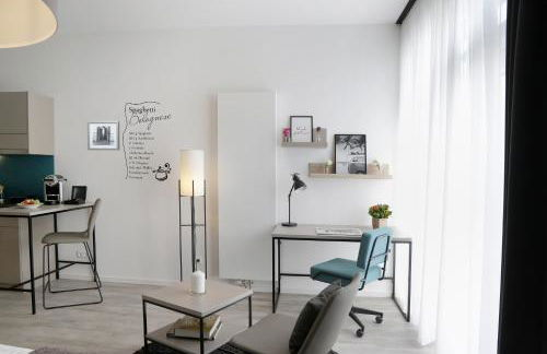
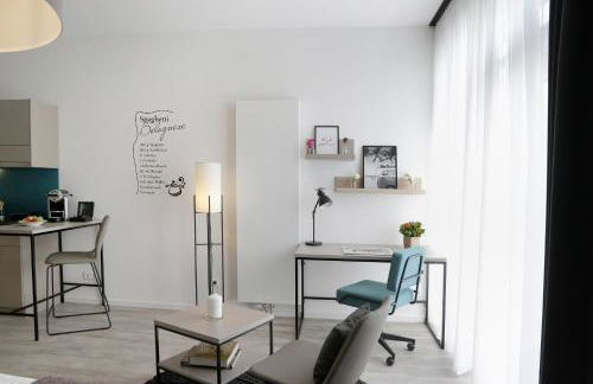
- wall art [86,120,120,151]
